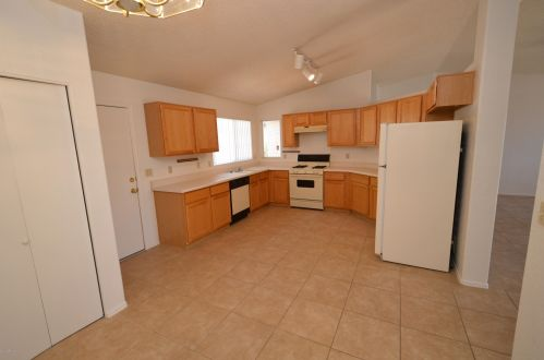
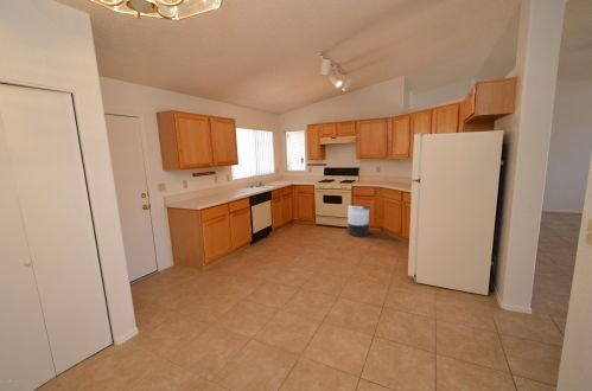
+ trash can [346,204,370,238]
